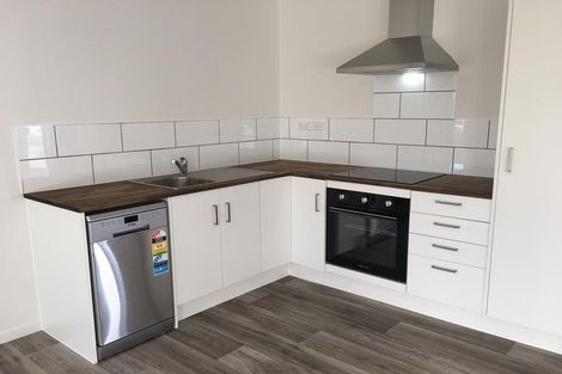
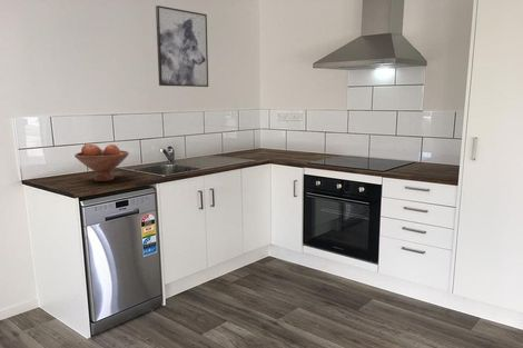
+ fruit bowl [73,142,130,182]
+ wall art [155,4,209,88]
